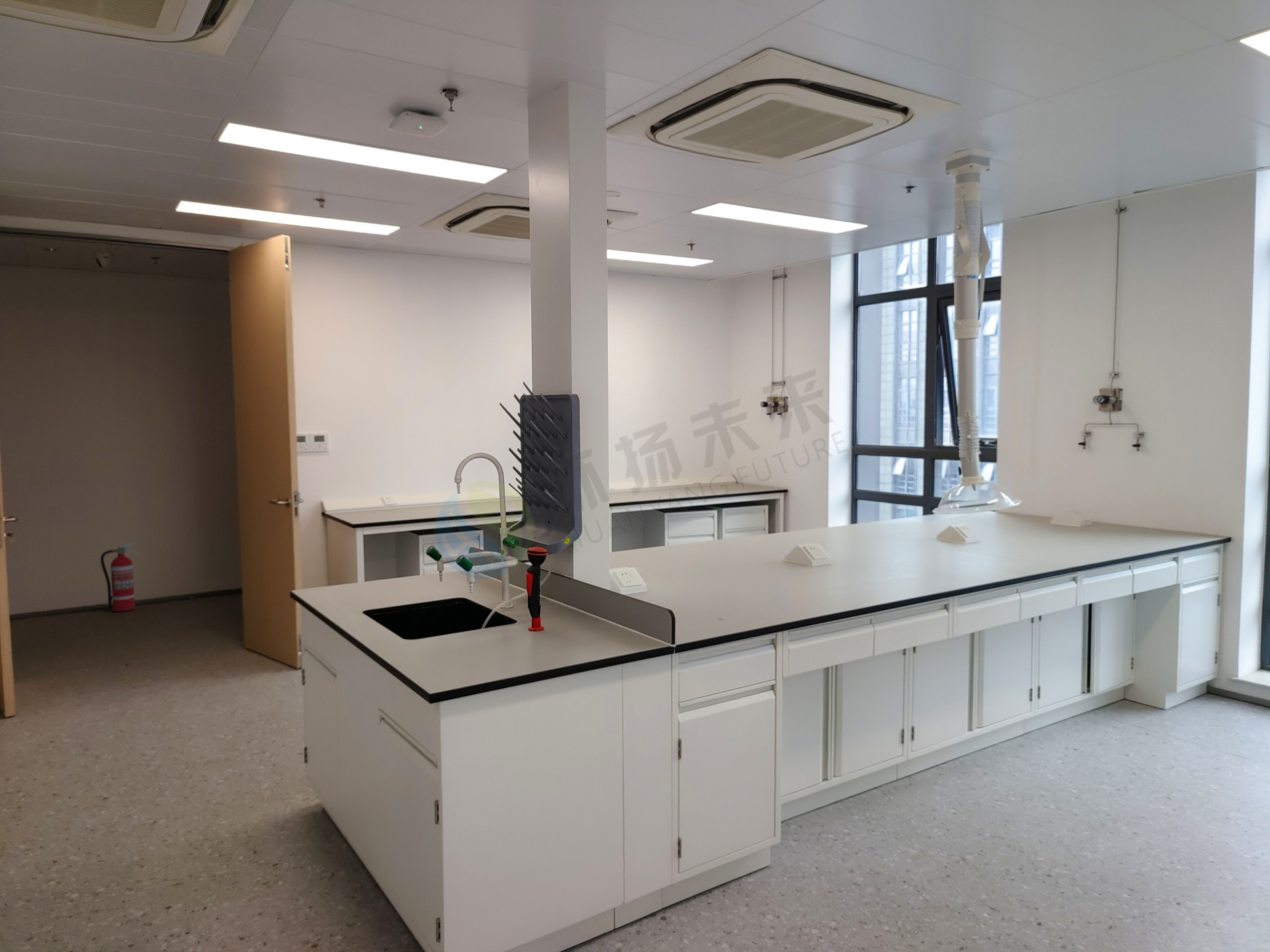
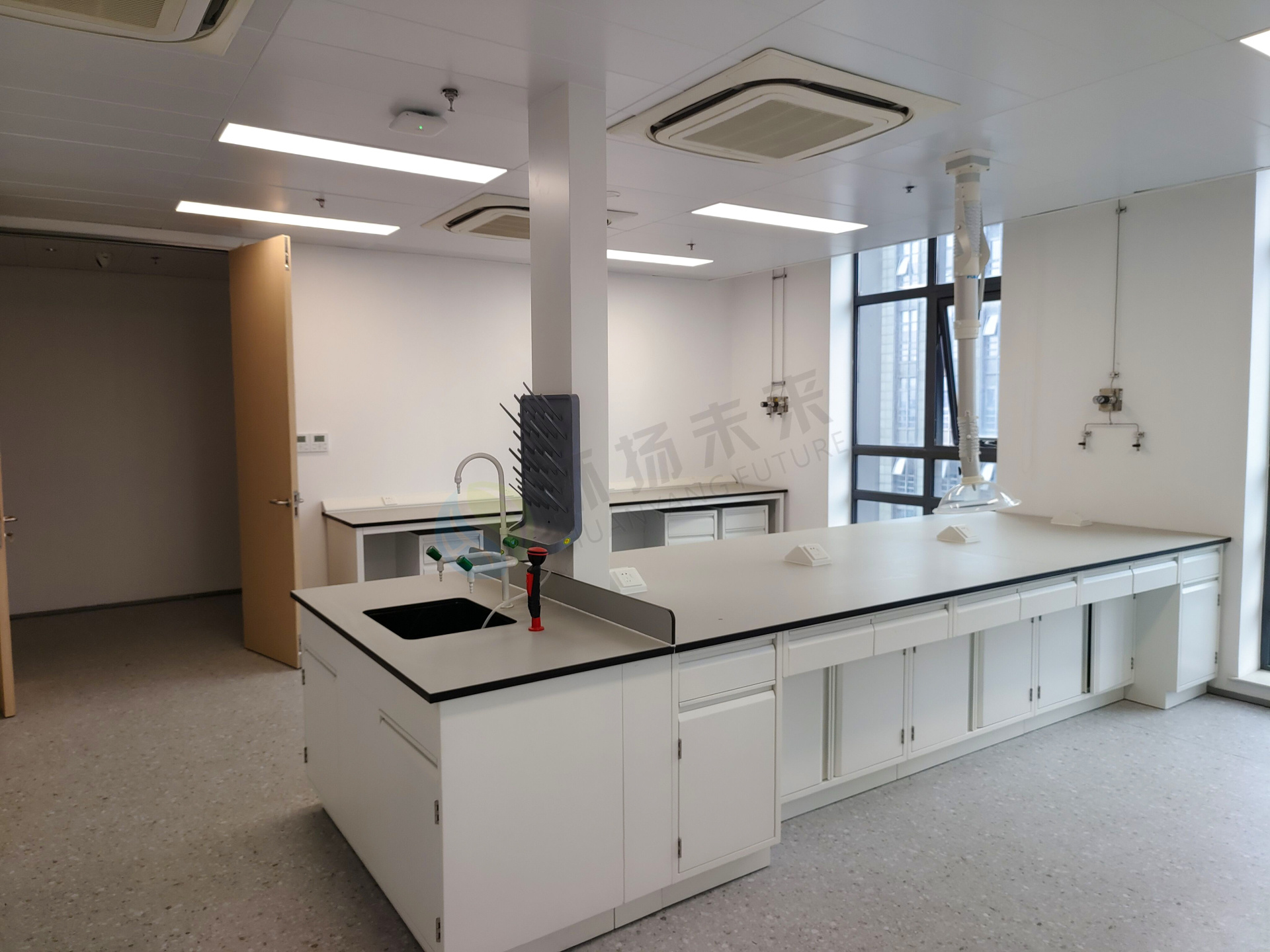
- fire extinguisher [100,541,140,612]
